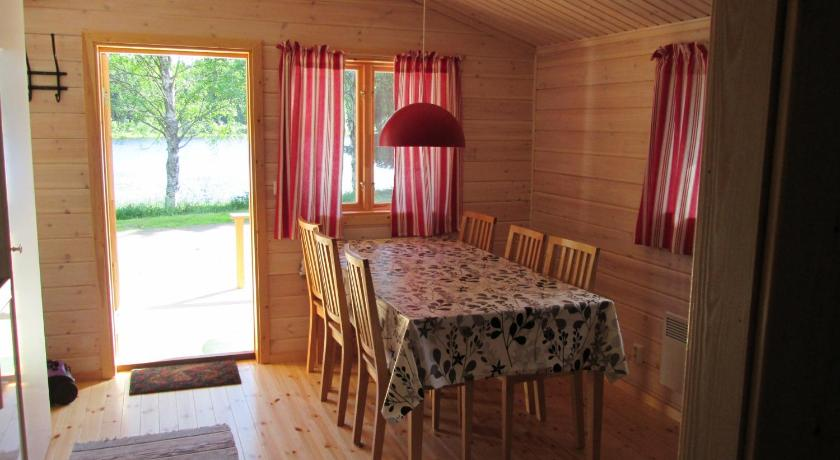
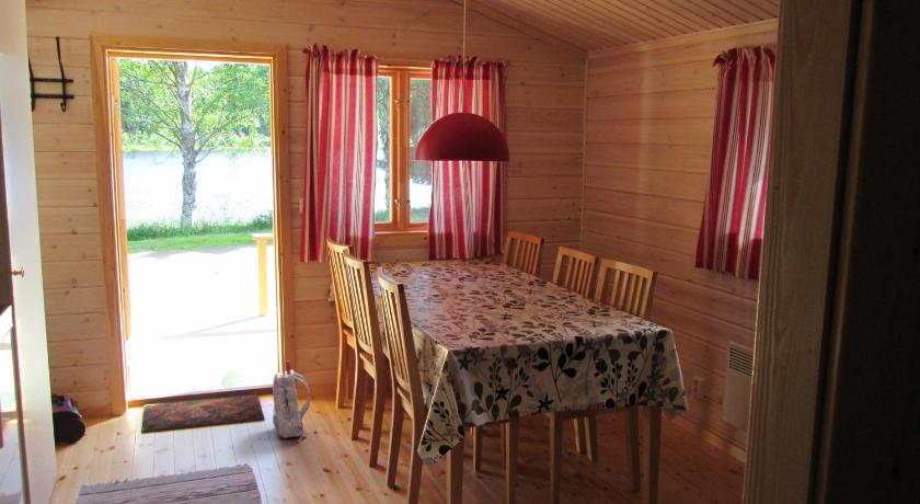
+ backpack [272,359,311,439]
